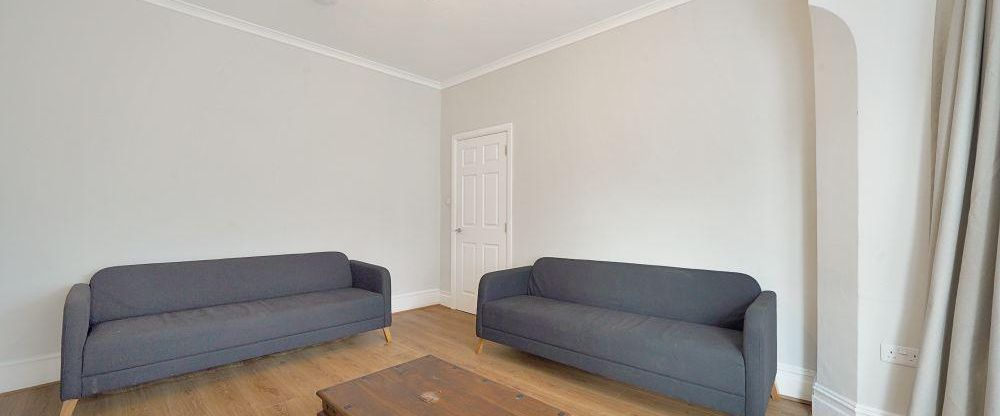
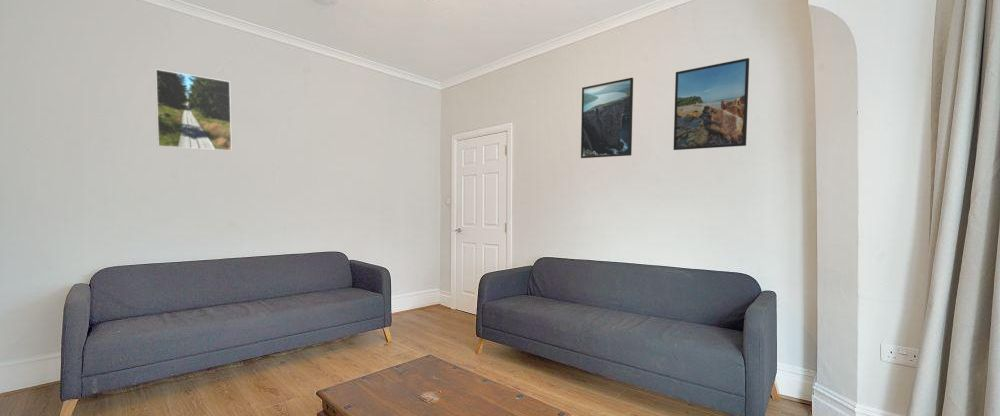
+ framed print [154,68,233,152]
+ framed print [673,57,750,151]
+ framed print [580,77,634,159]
